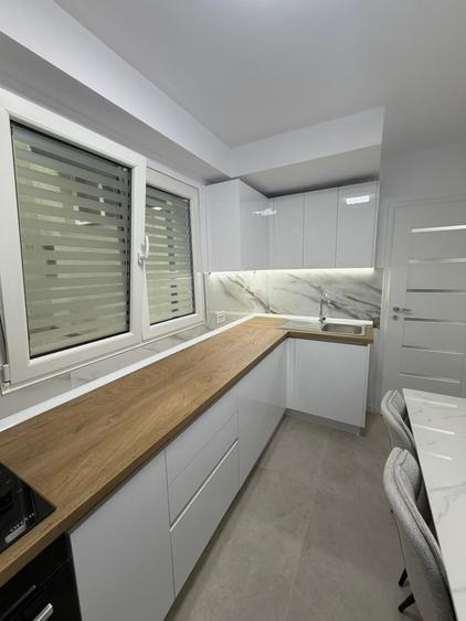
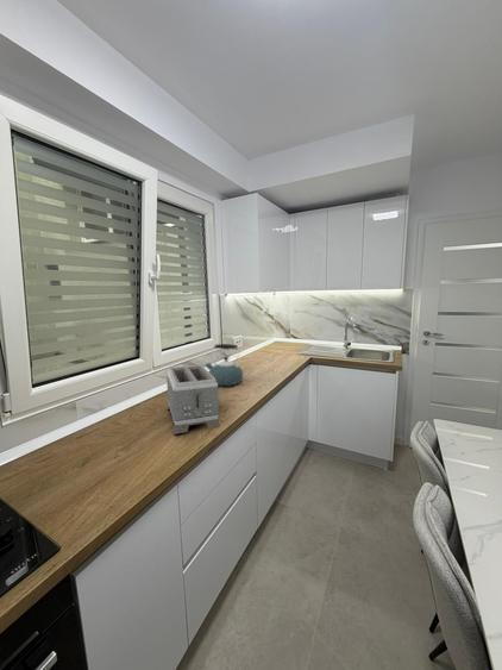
+ toaster [165,364,221,436]
+ kettle [202,343,244,387]
